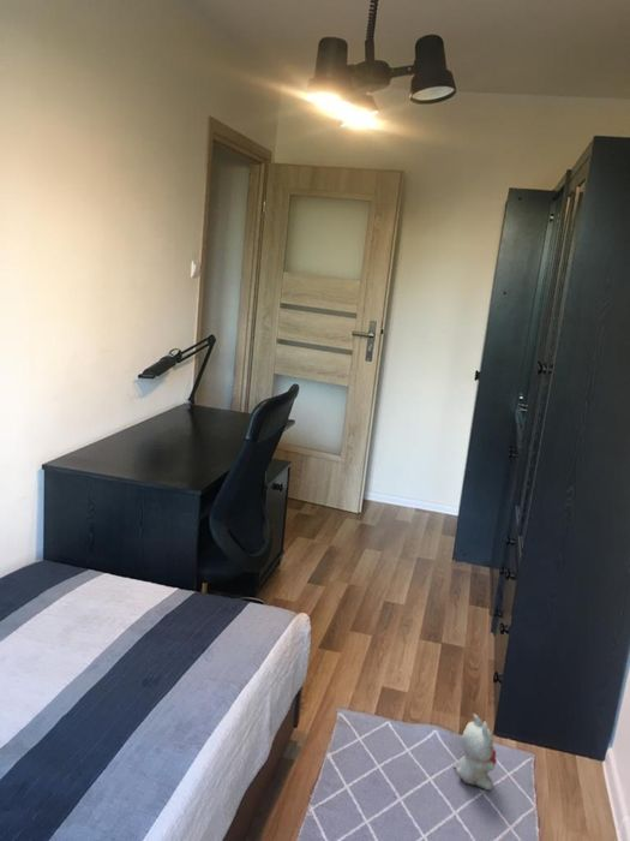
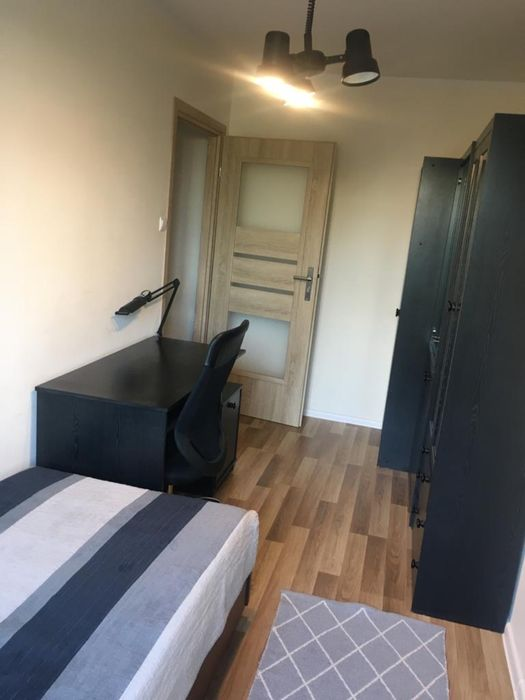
- plush toy [452,712,498,792]
